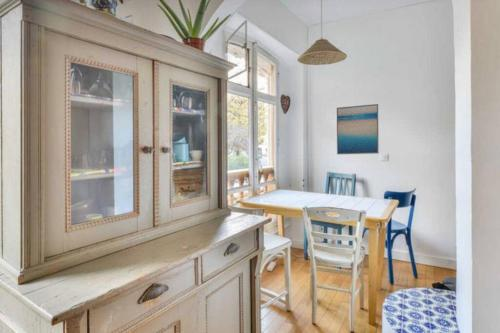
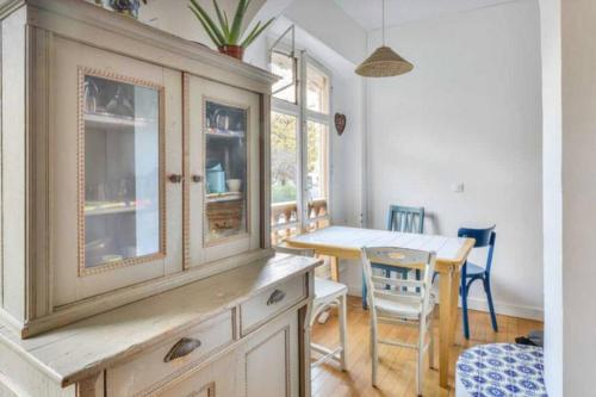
- wall art [336,103,380,155]
